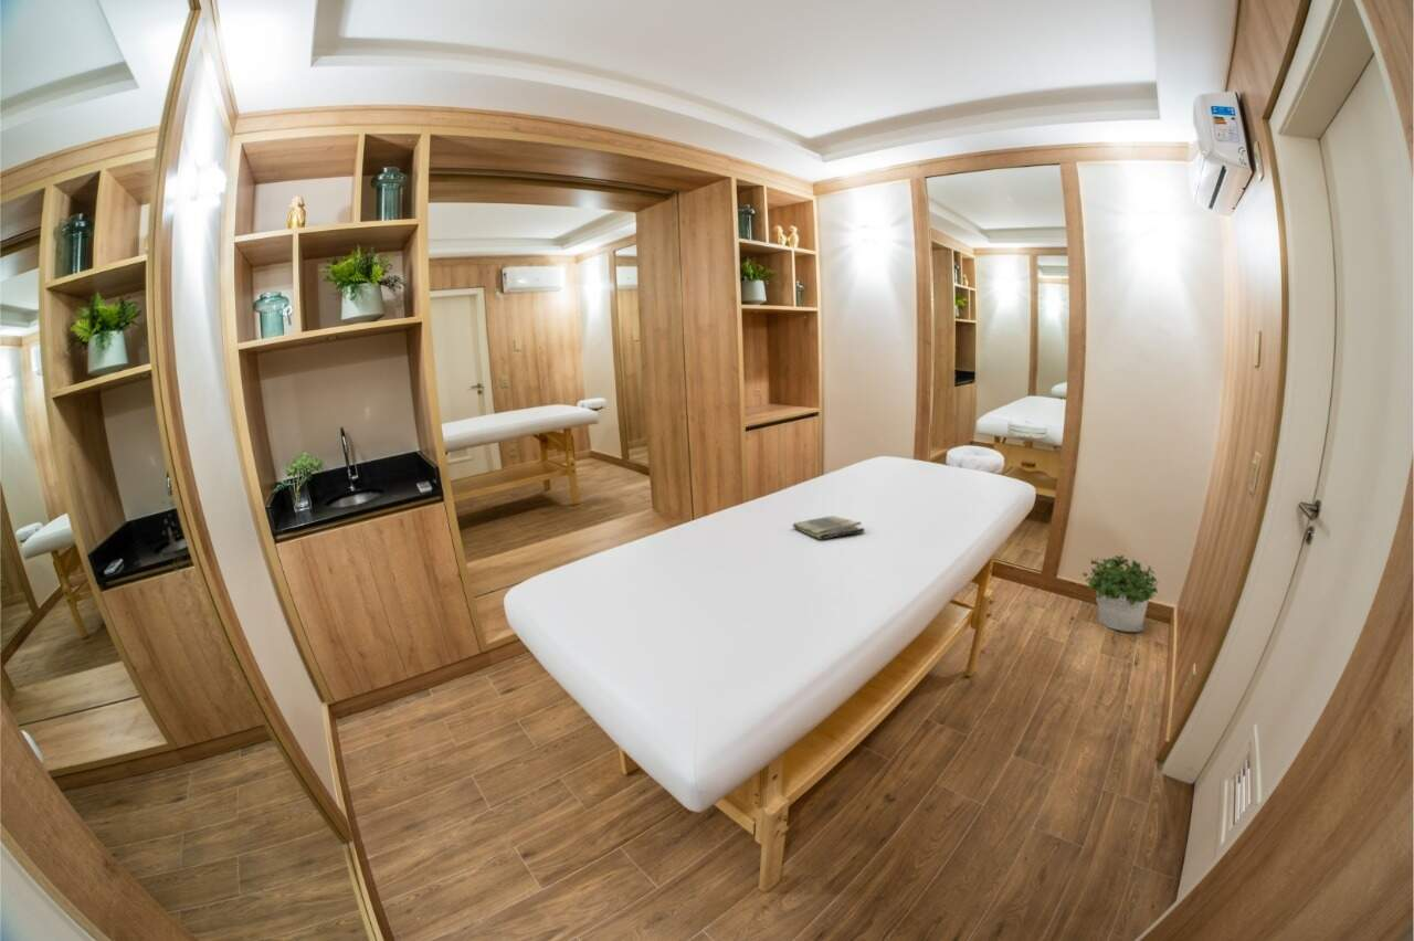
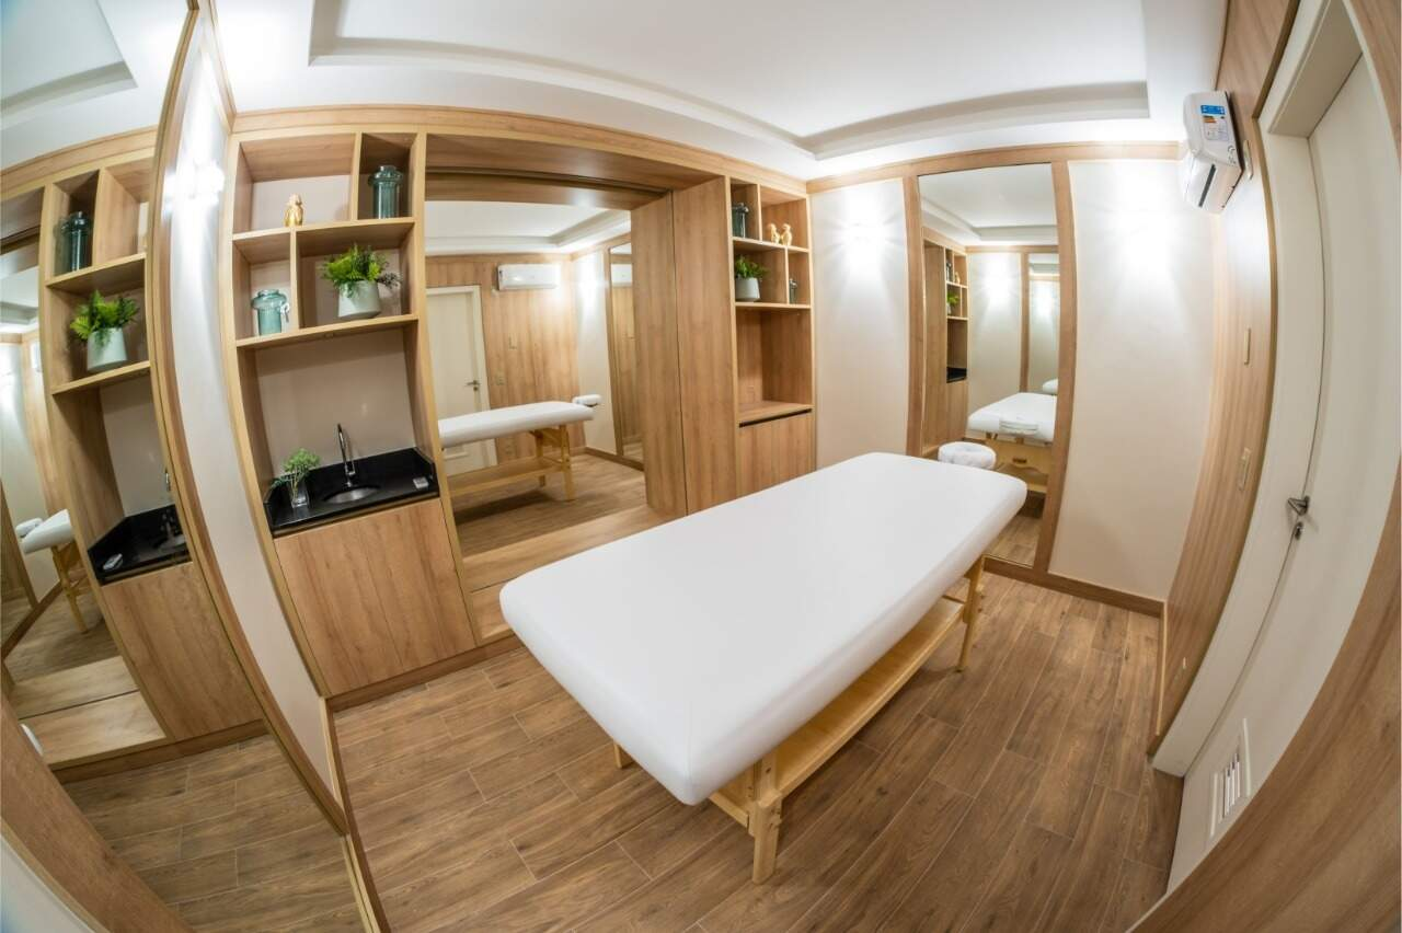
- potted plant [1080,554,1159,633]
- dish towel [792,515,866,541]
